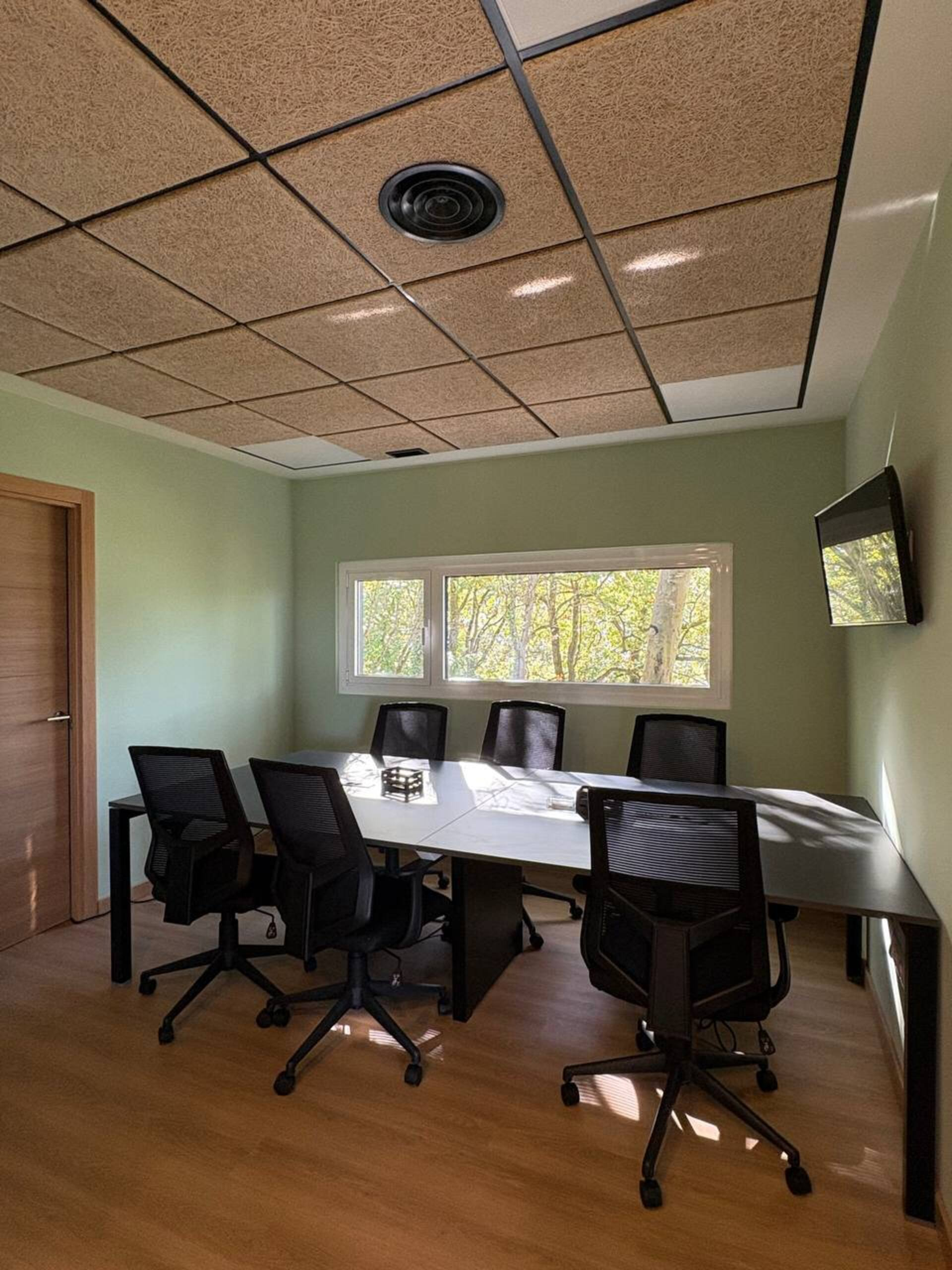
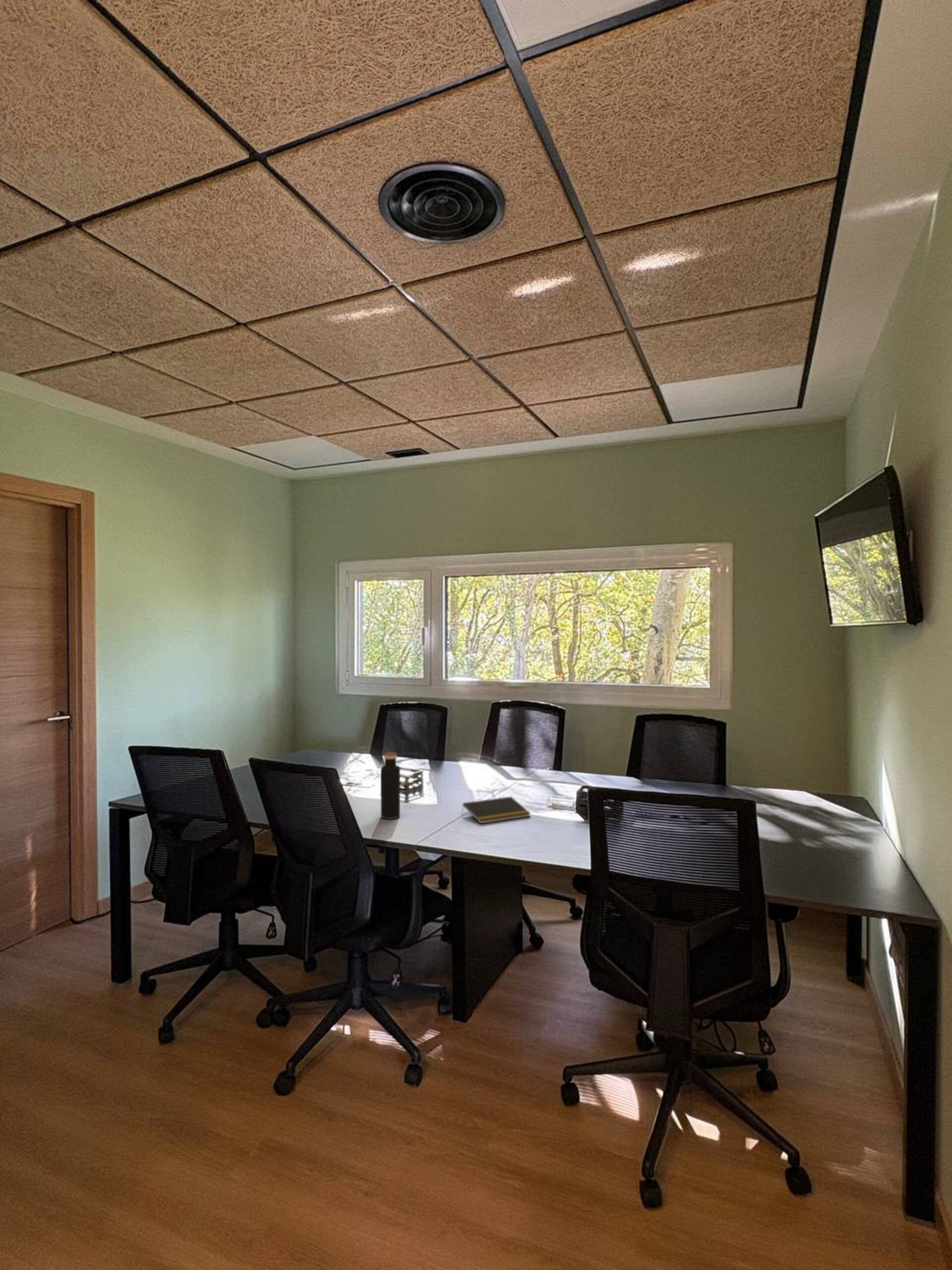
+ water bottle [380,752,401,820]
+ notepad [461,796,531,824]
